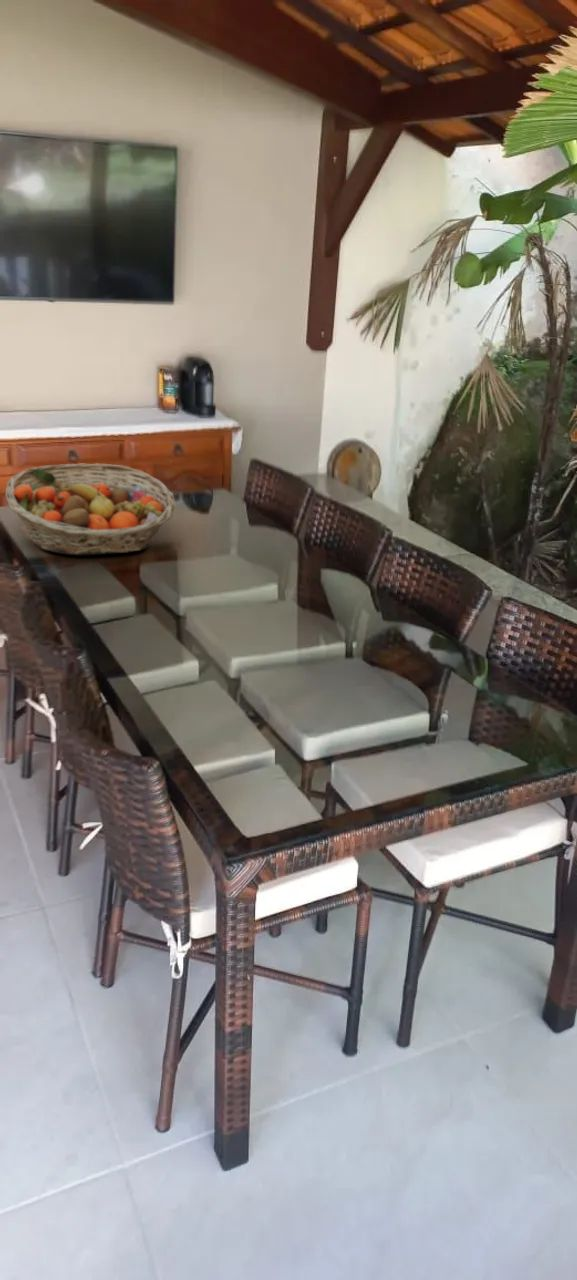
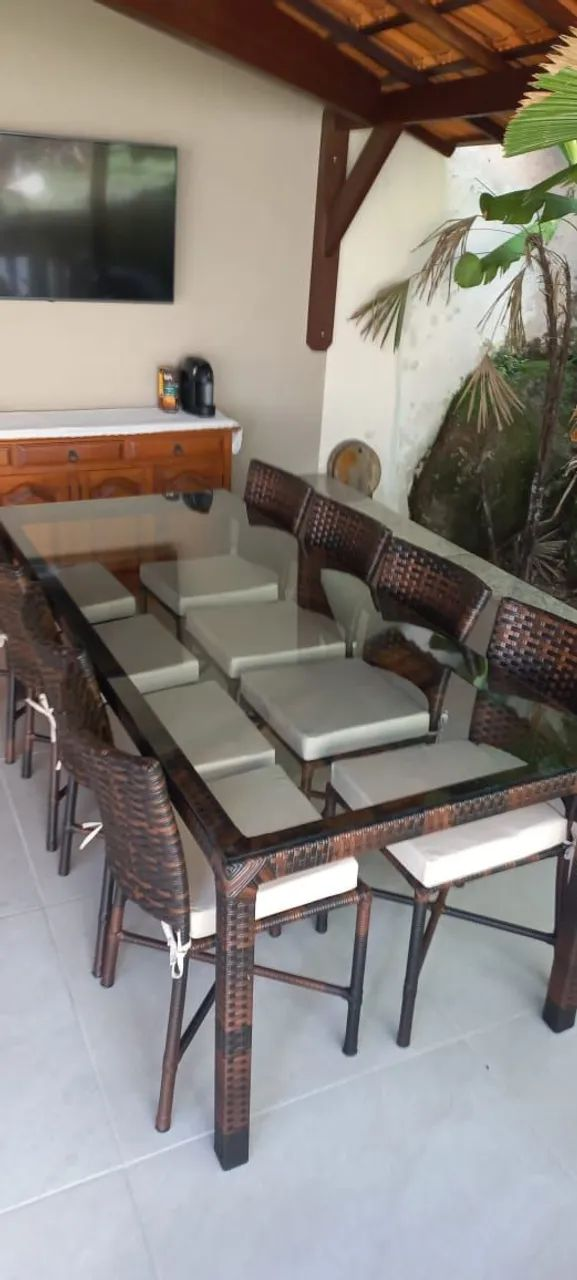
- fruit basket [5,463,177,556]
